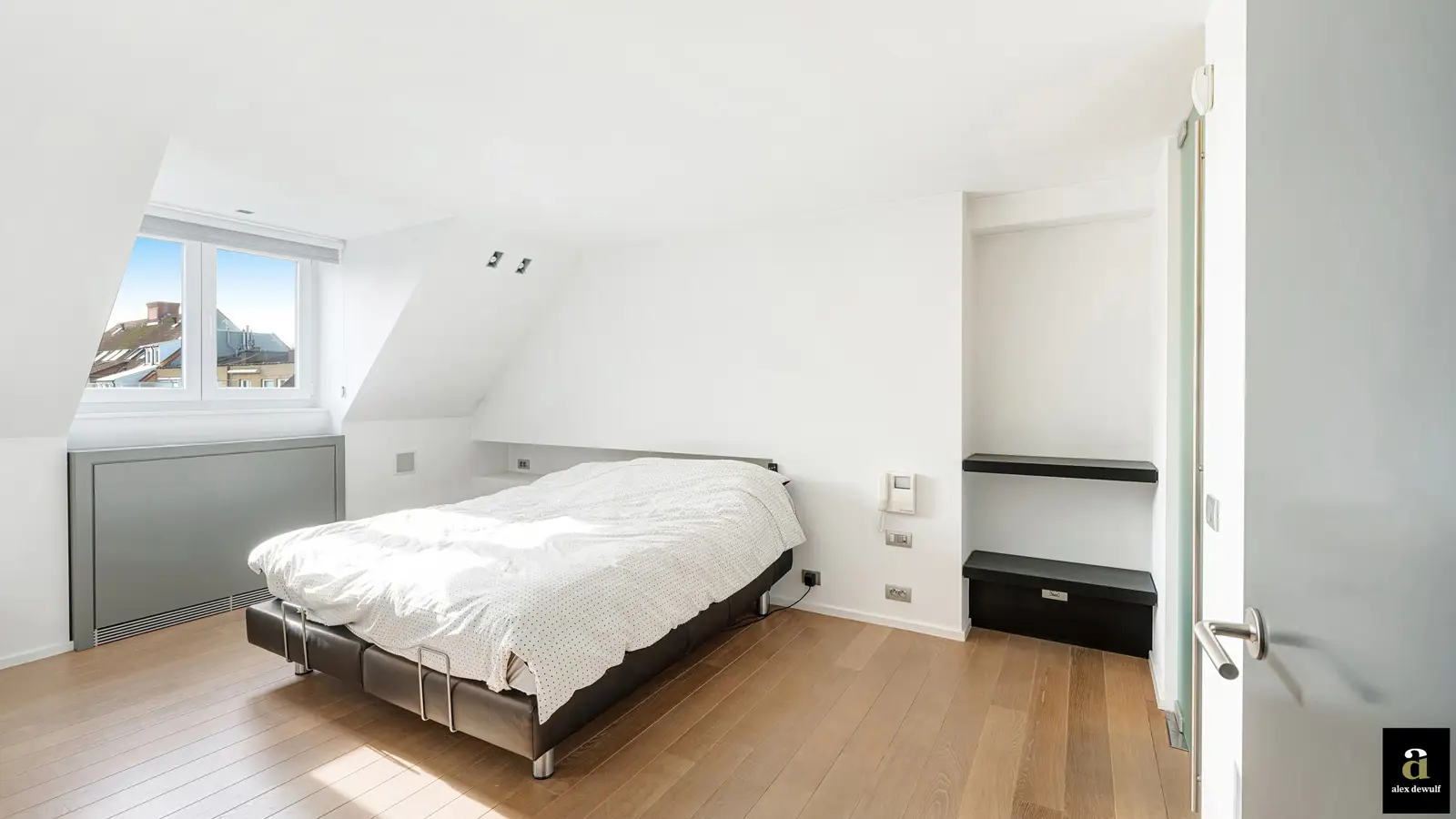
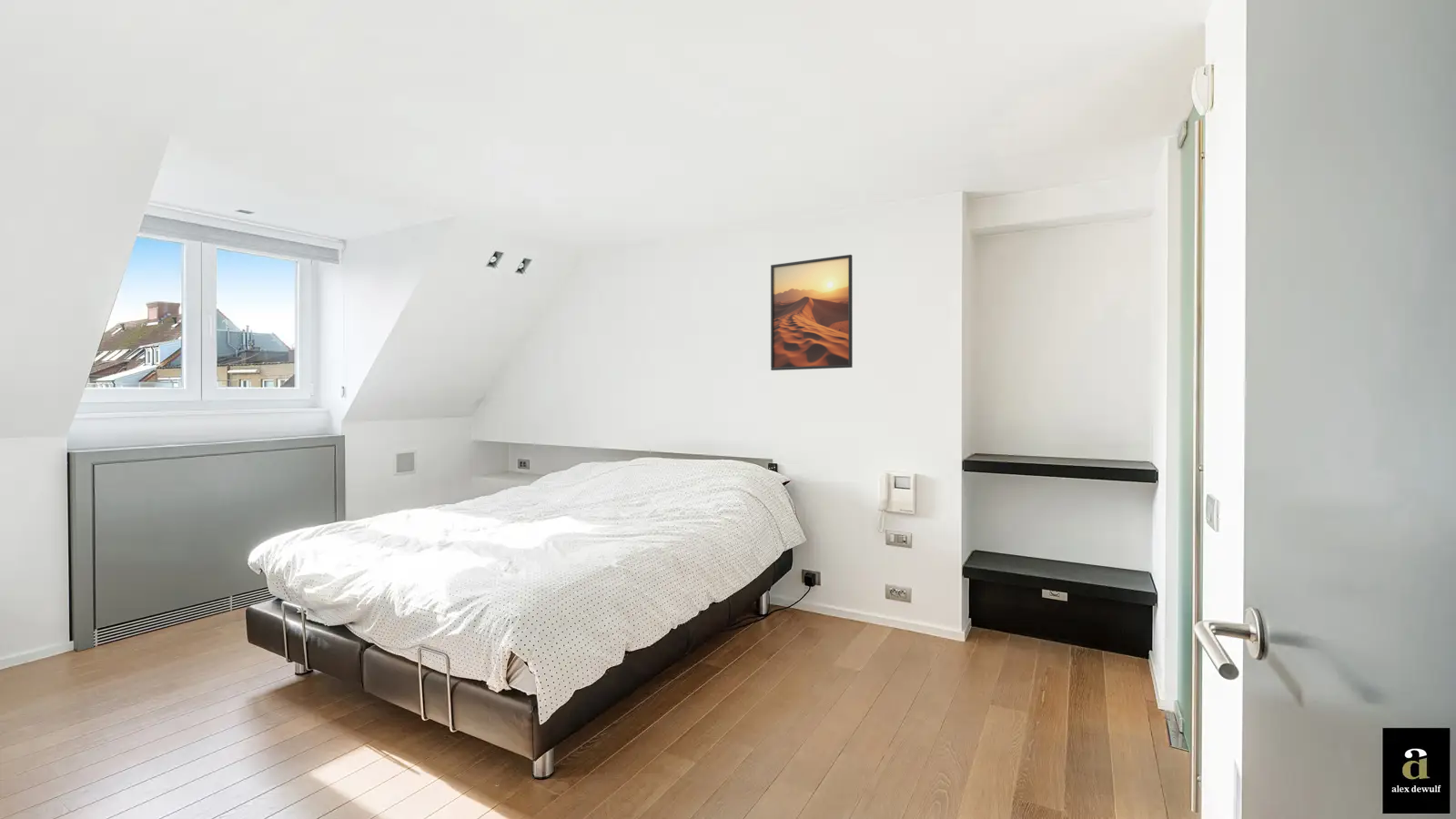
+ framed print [770,254,854,371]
